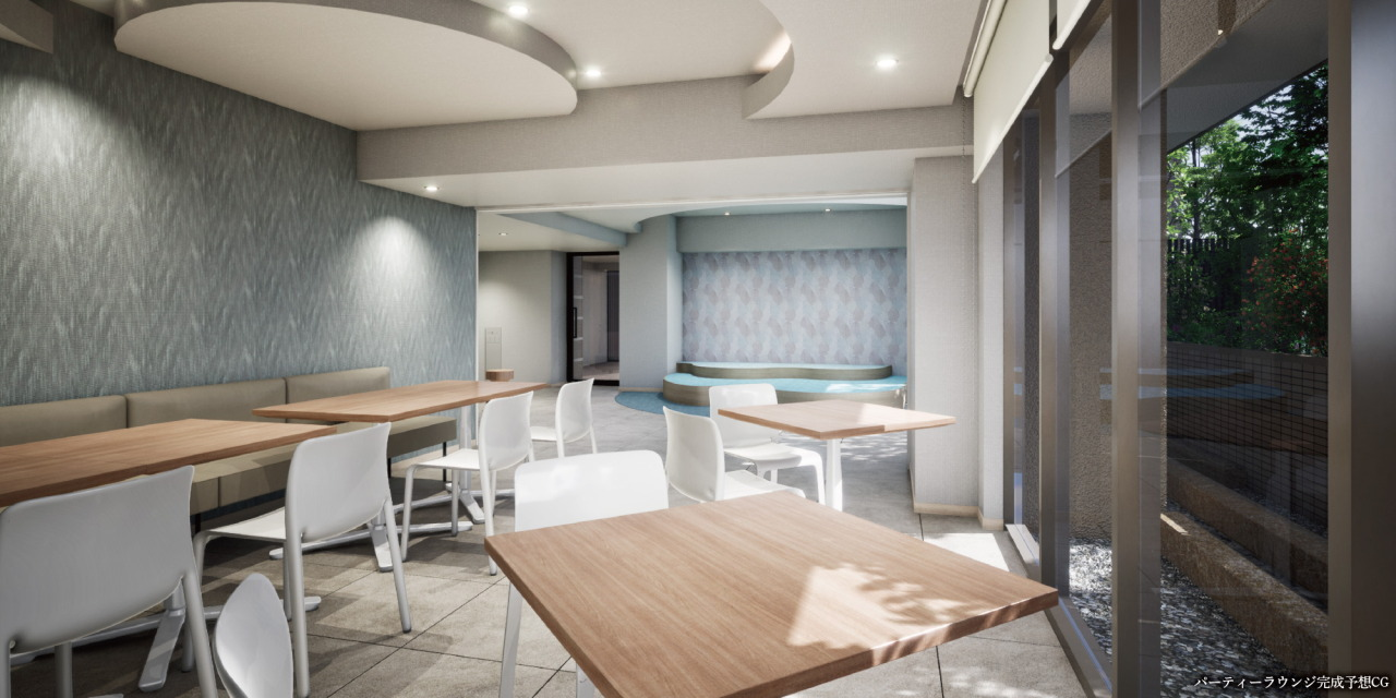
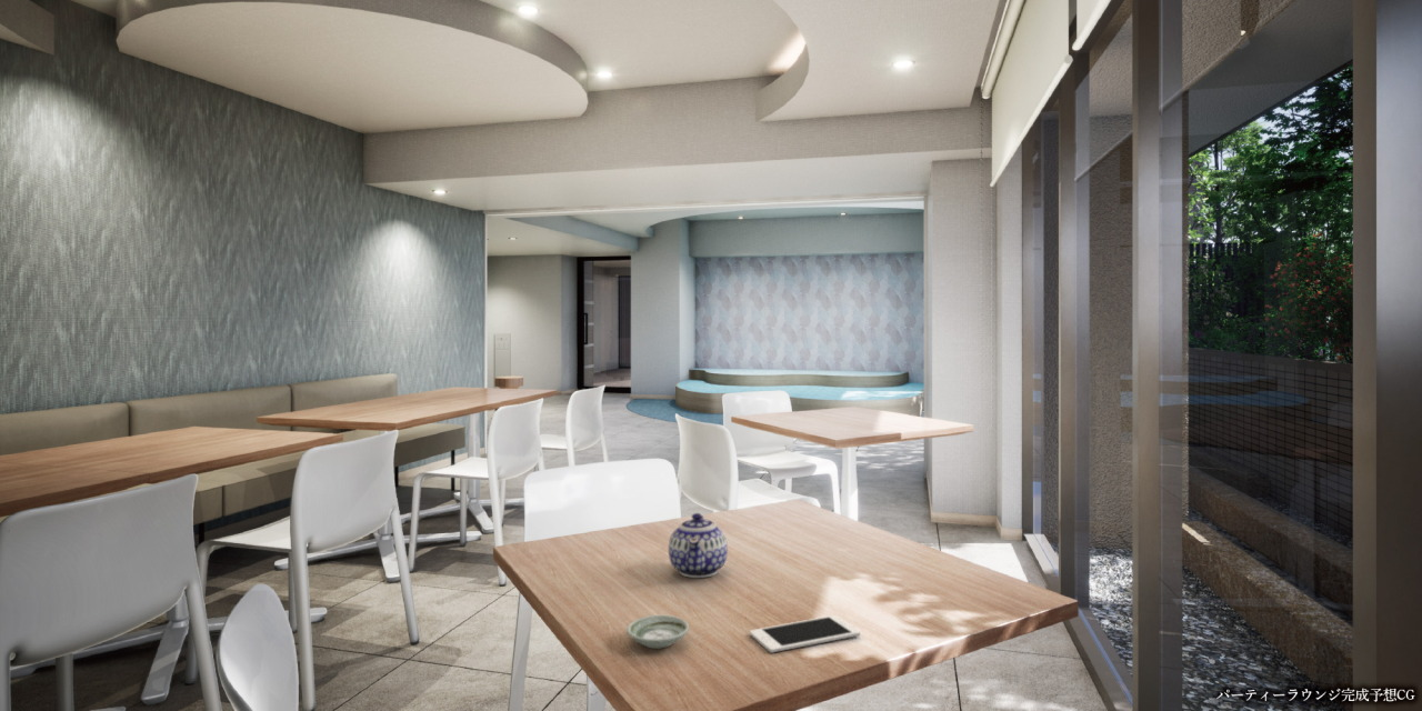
+ teapot [668,512,729,579]
+ saucer [625,614,690,650]
+ cell phone [749,614,861,653]
